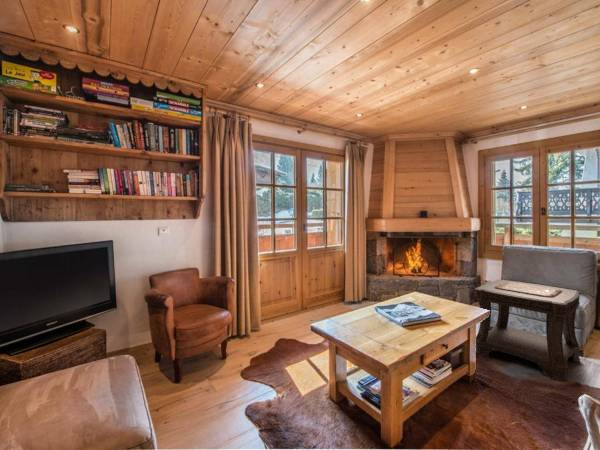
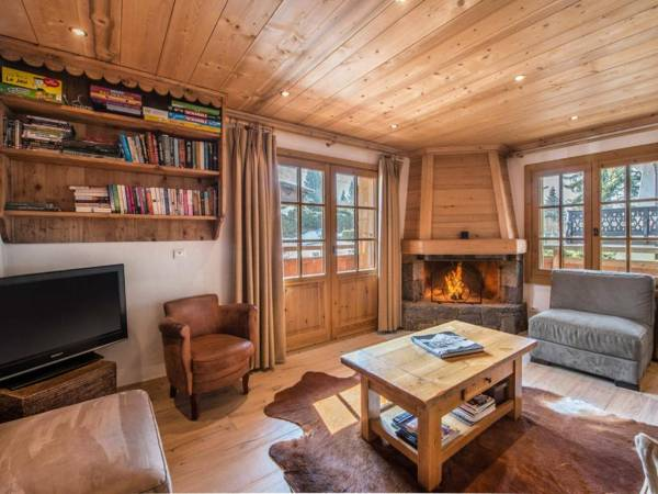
- side table [474,279,583,382]
